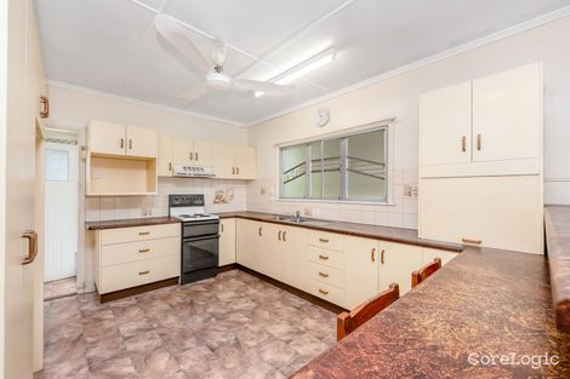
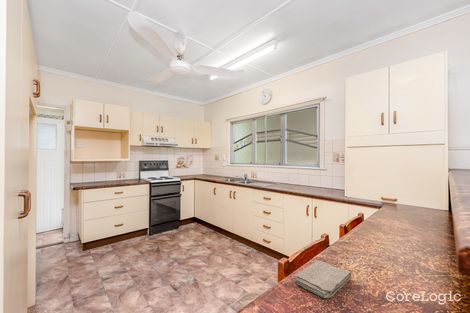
+ washcloth [293,259,352,299]
